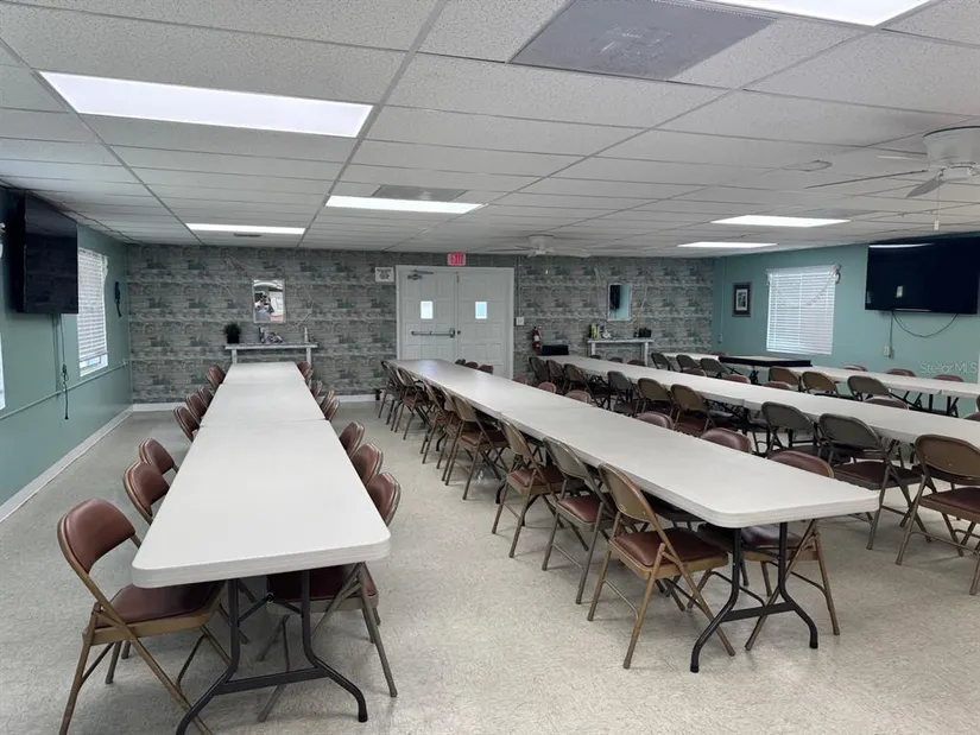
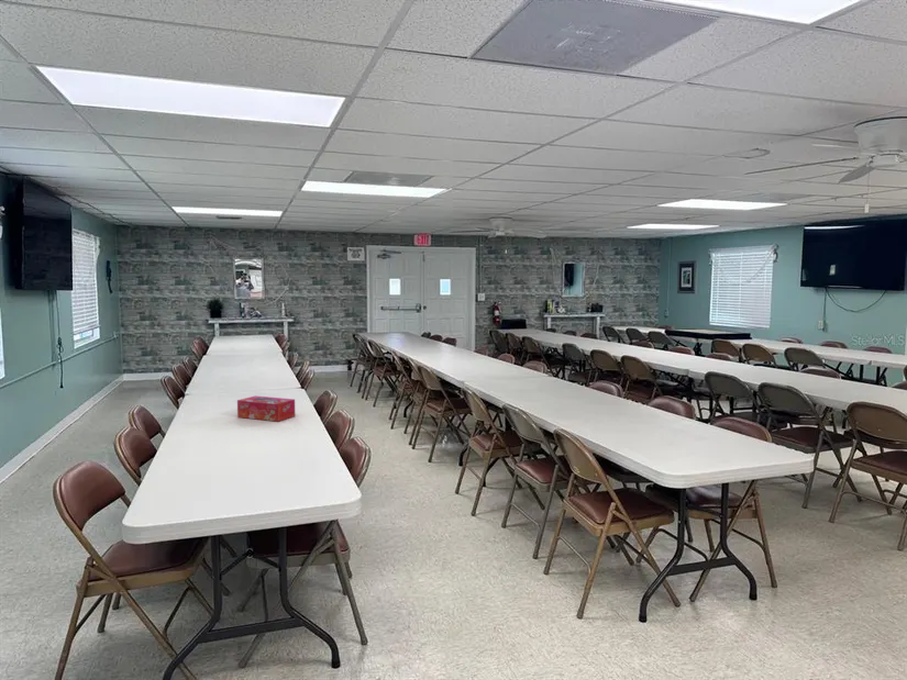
+ tissue box [236,394,296,423]
